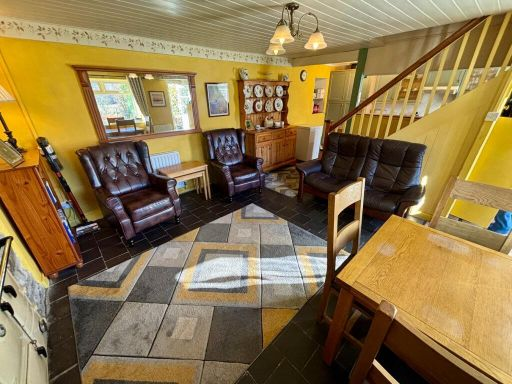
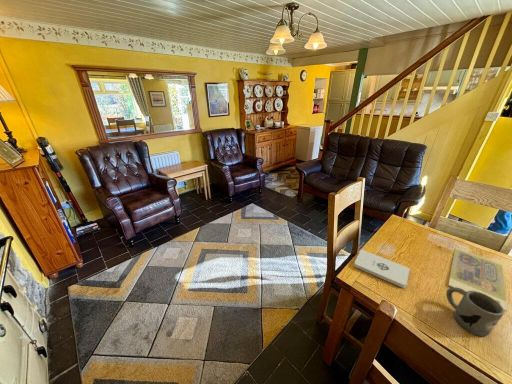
+ cash [448,247,508,312]
+ mug [445,287,505,337]
+ notepad [353,249,411,289]
